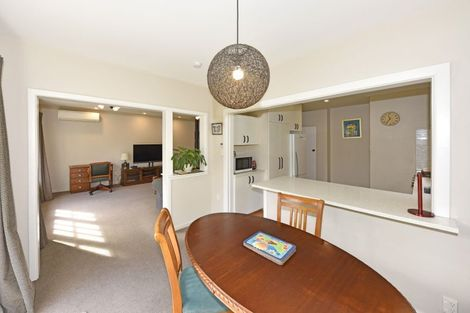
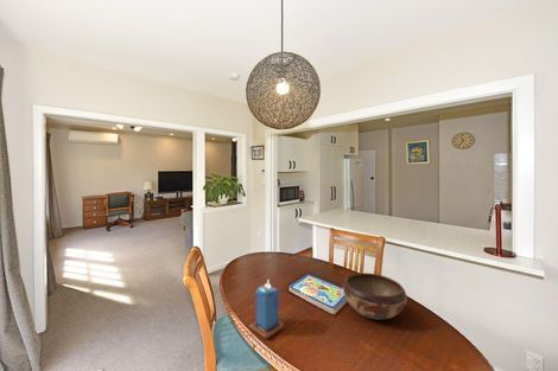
+ decorative bowl [342,271,408,321]
+ candle [248,279,285,340]
